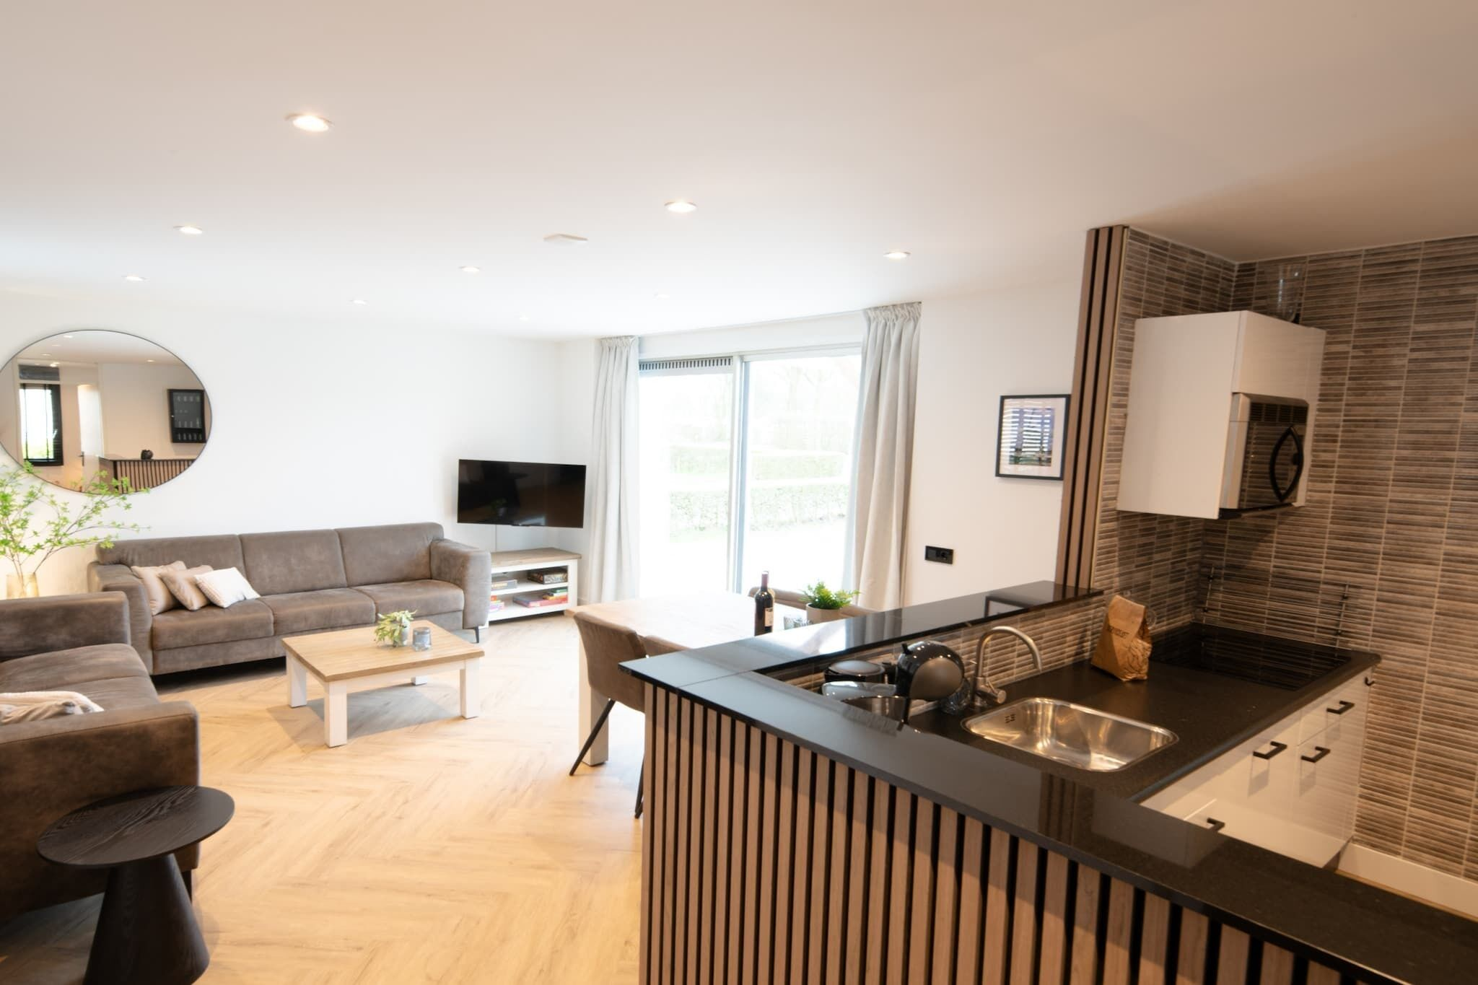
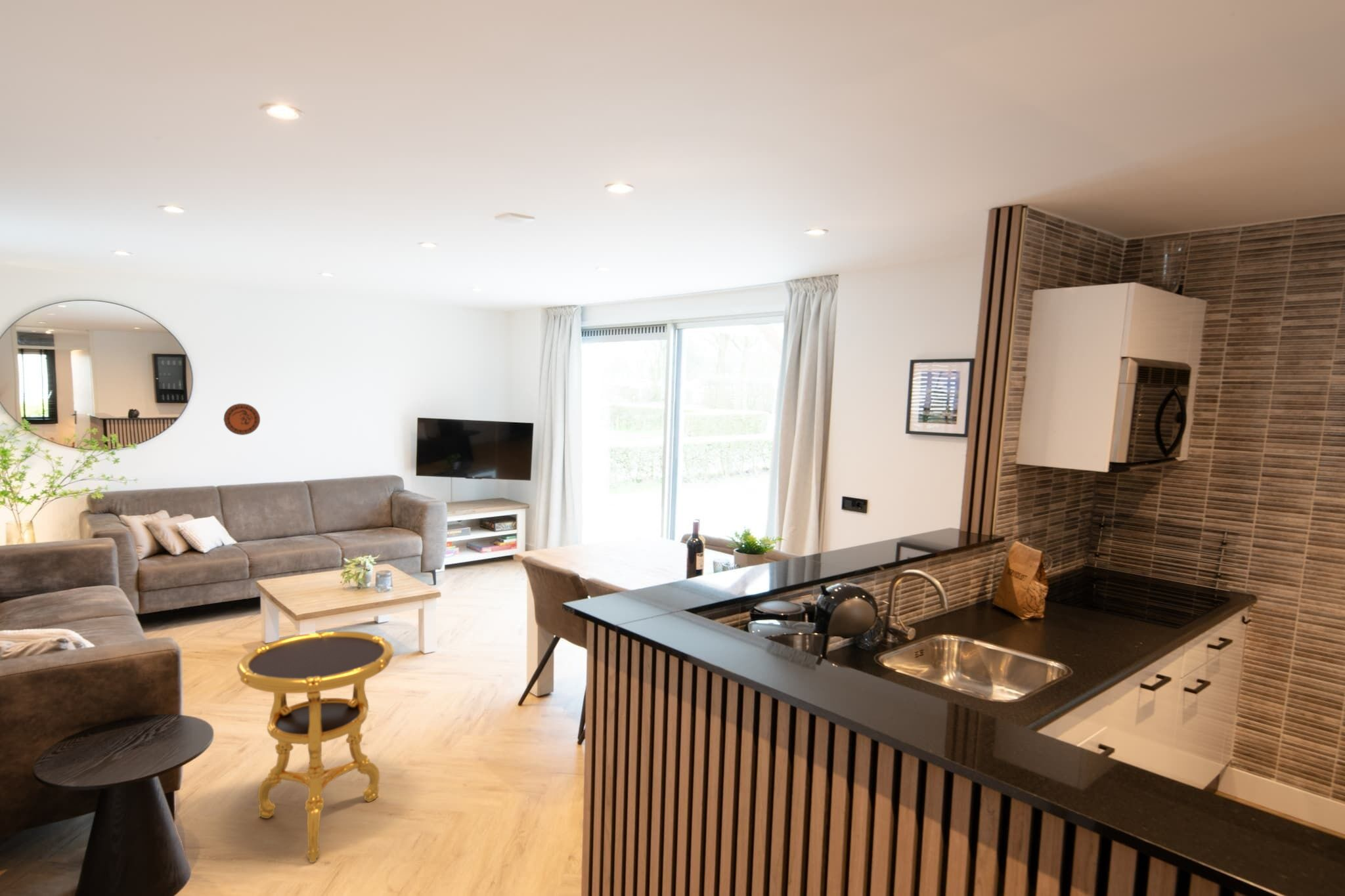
+ side table [236,631,395,863]
+ decorative plate [223,403,261,436]
